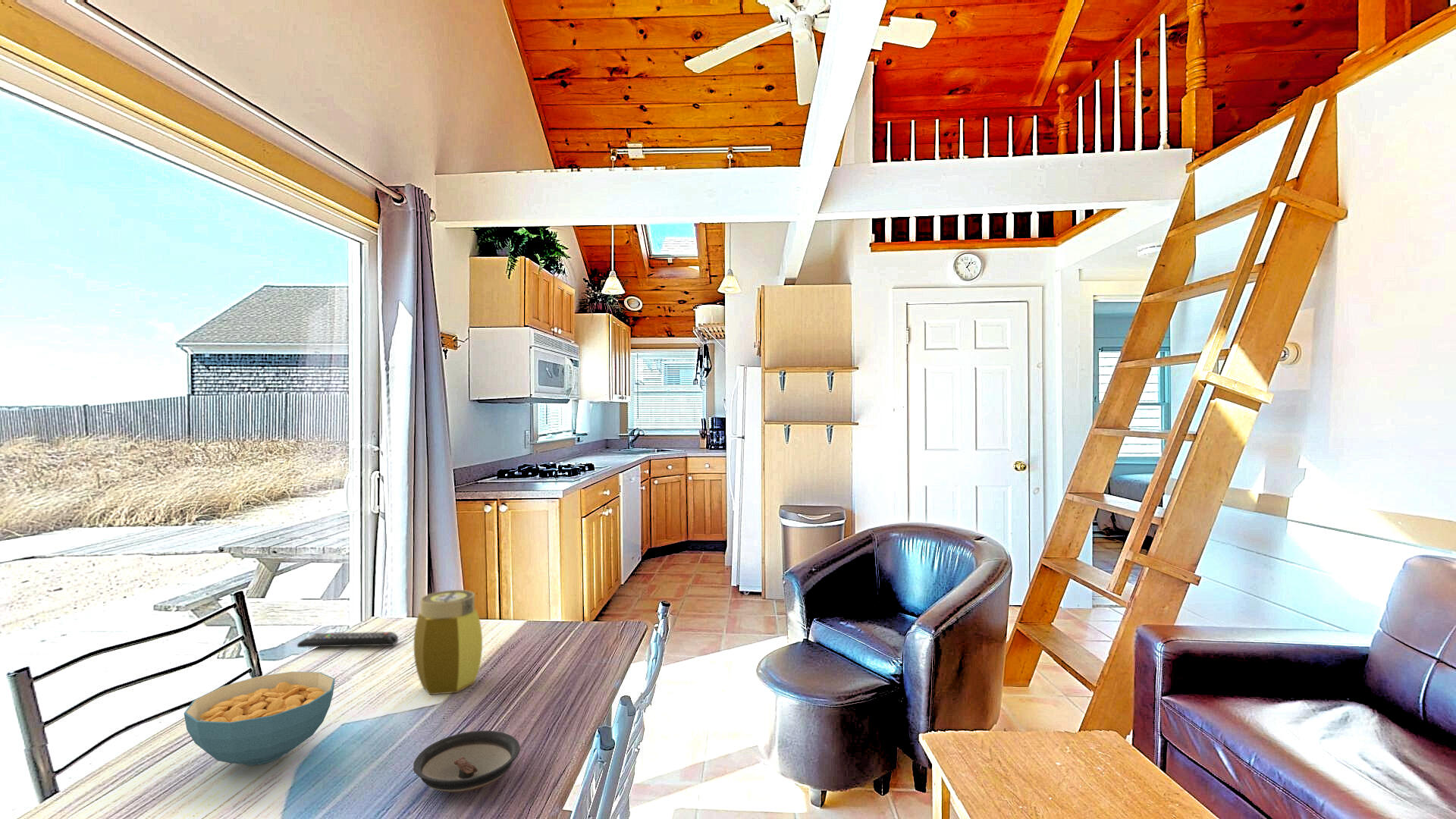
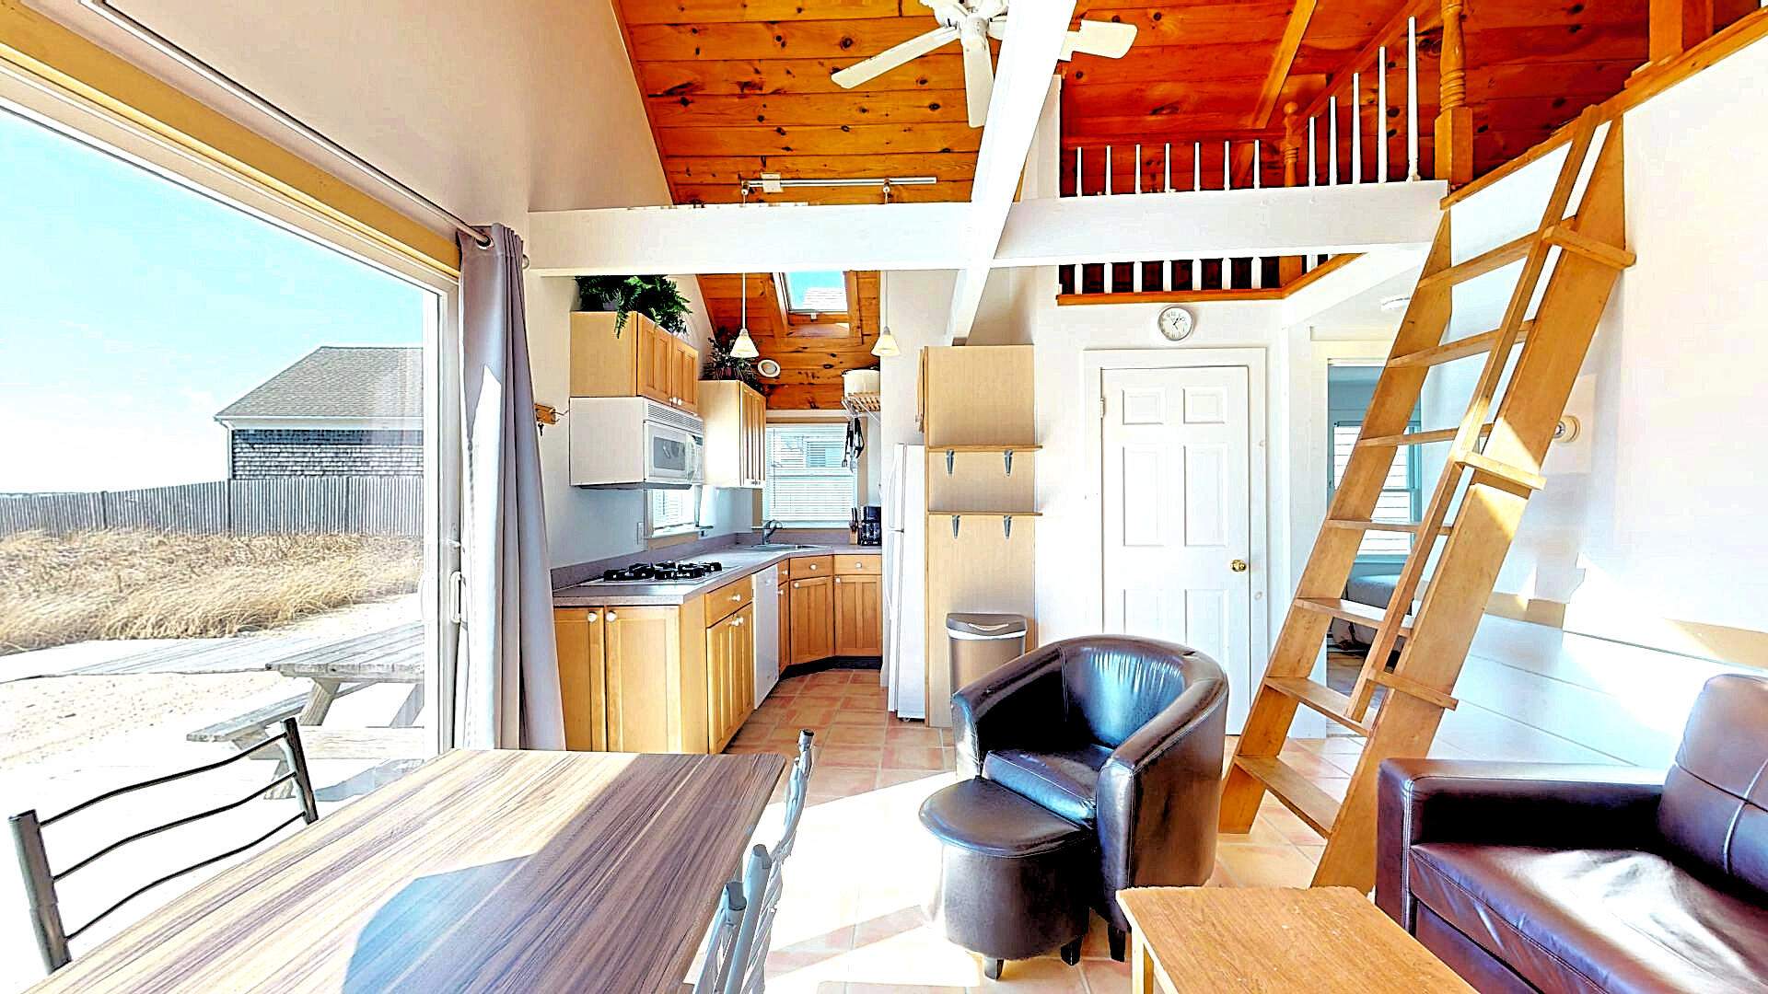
- cereal bowl [184,671,336,766]
- jar [413,589,483,695]
- saucer [413,730,521,793]
- remote control [297,631,399,648]
